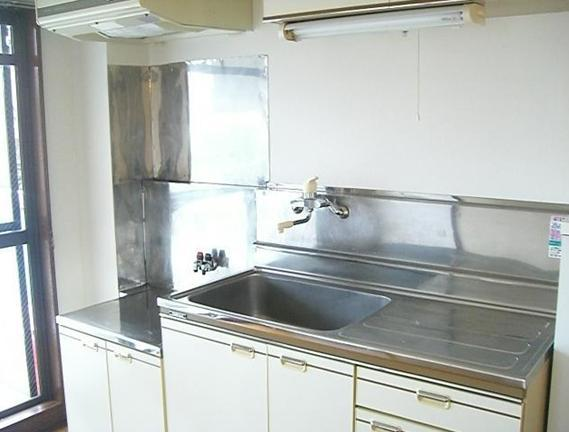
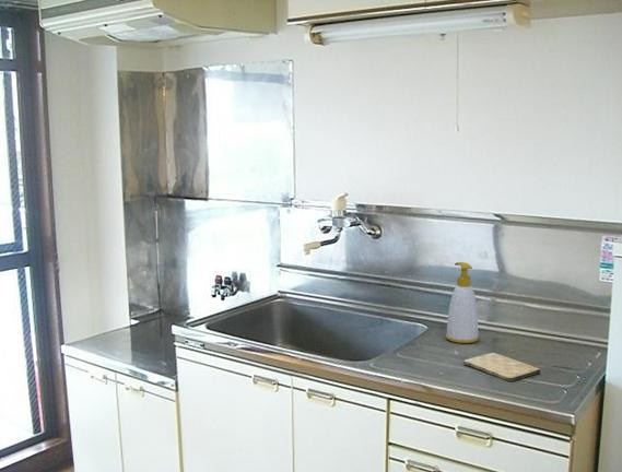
+ soap bottle [445,261,480,344]
+ cutting board [462,352,541,382]
